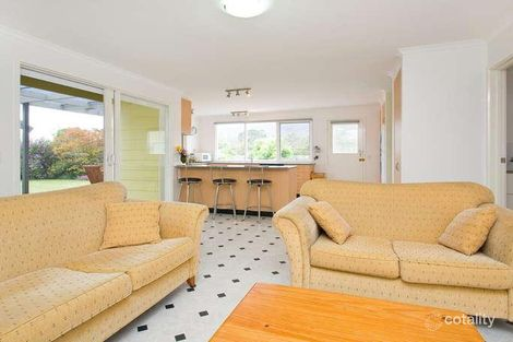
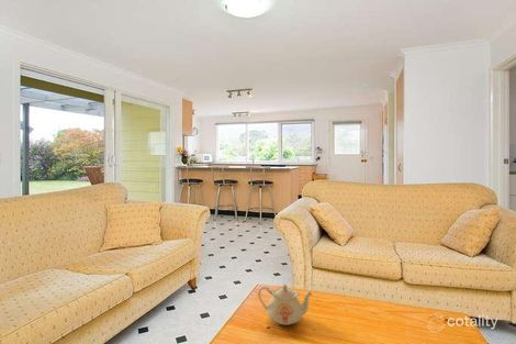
+ teapot [257,284,313,326]
